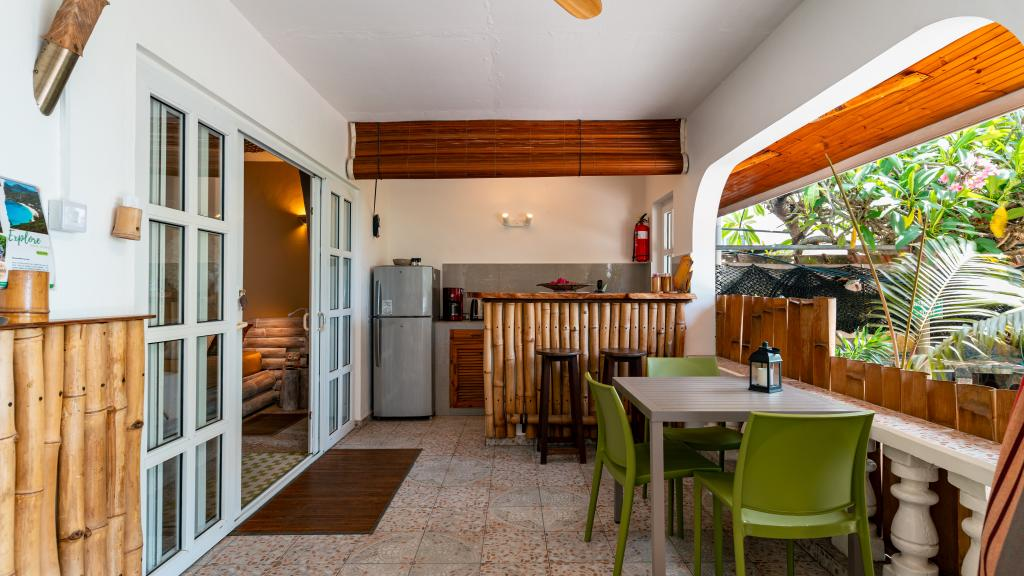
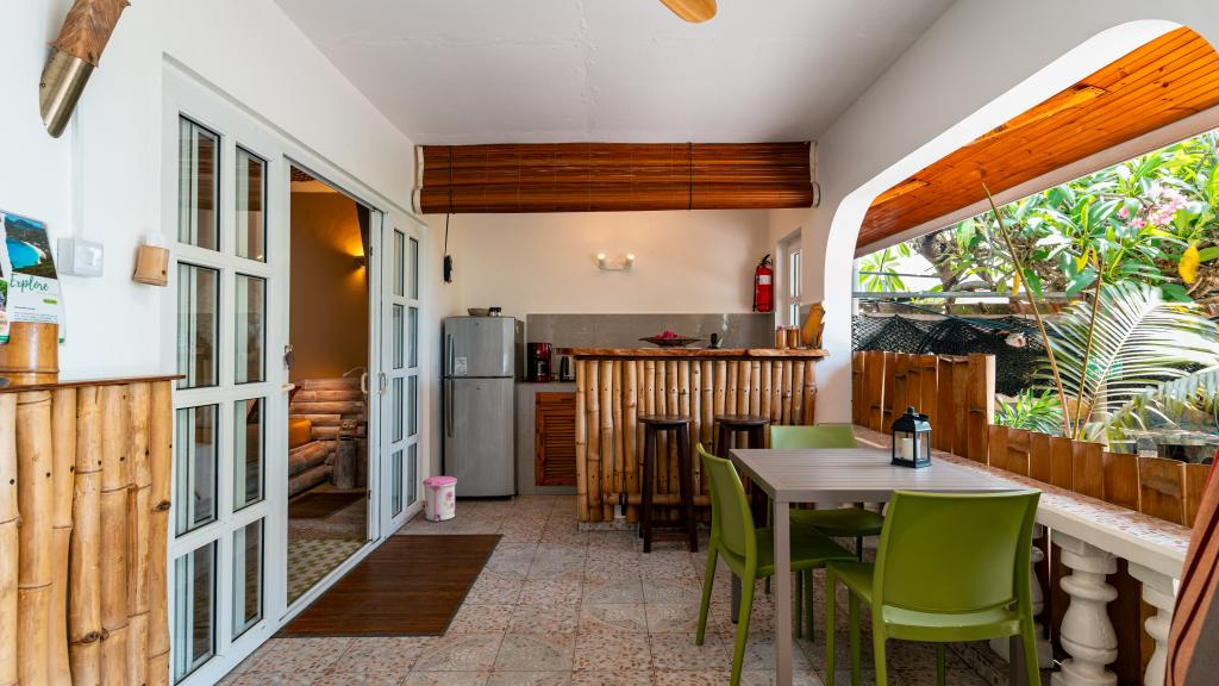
+ trash can [421,475,458,523]
